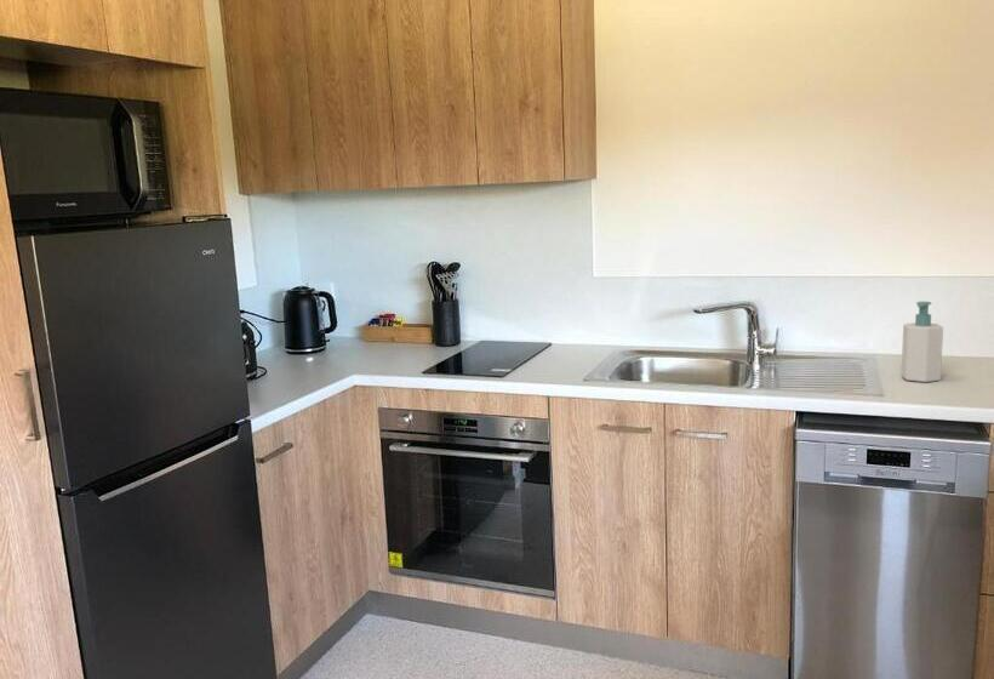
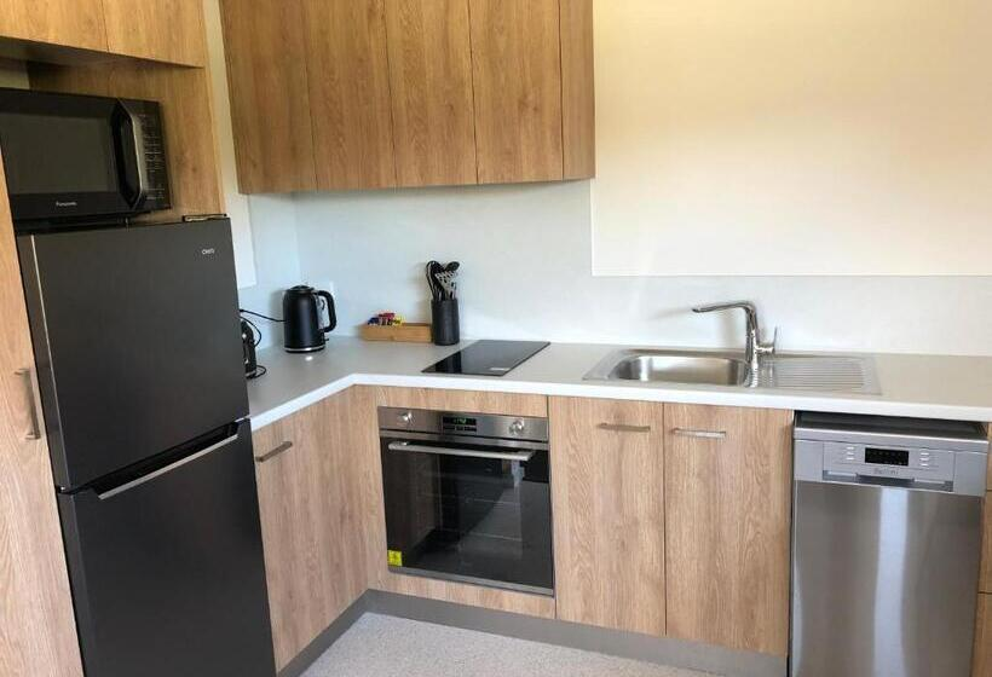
- soap bottle [901,301,944,383]
